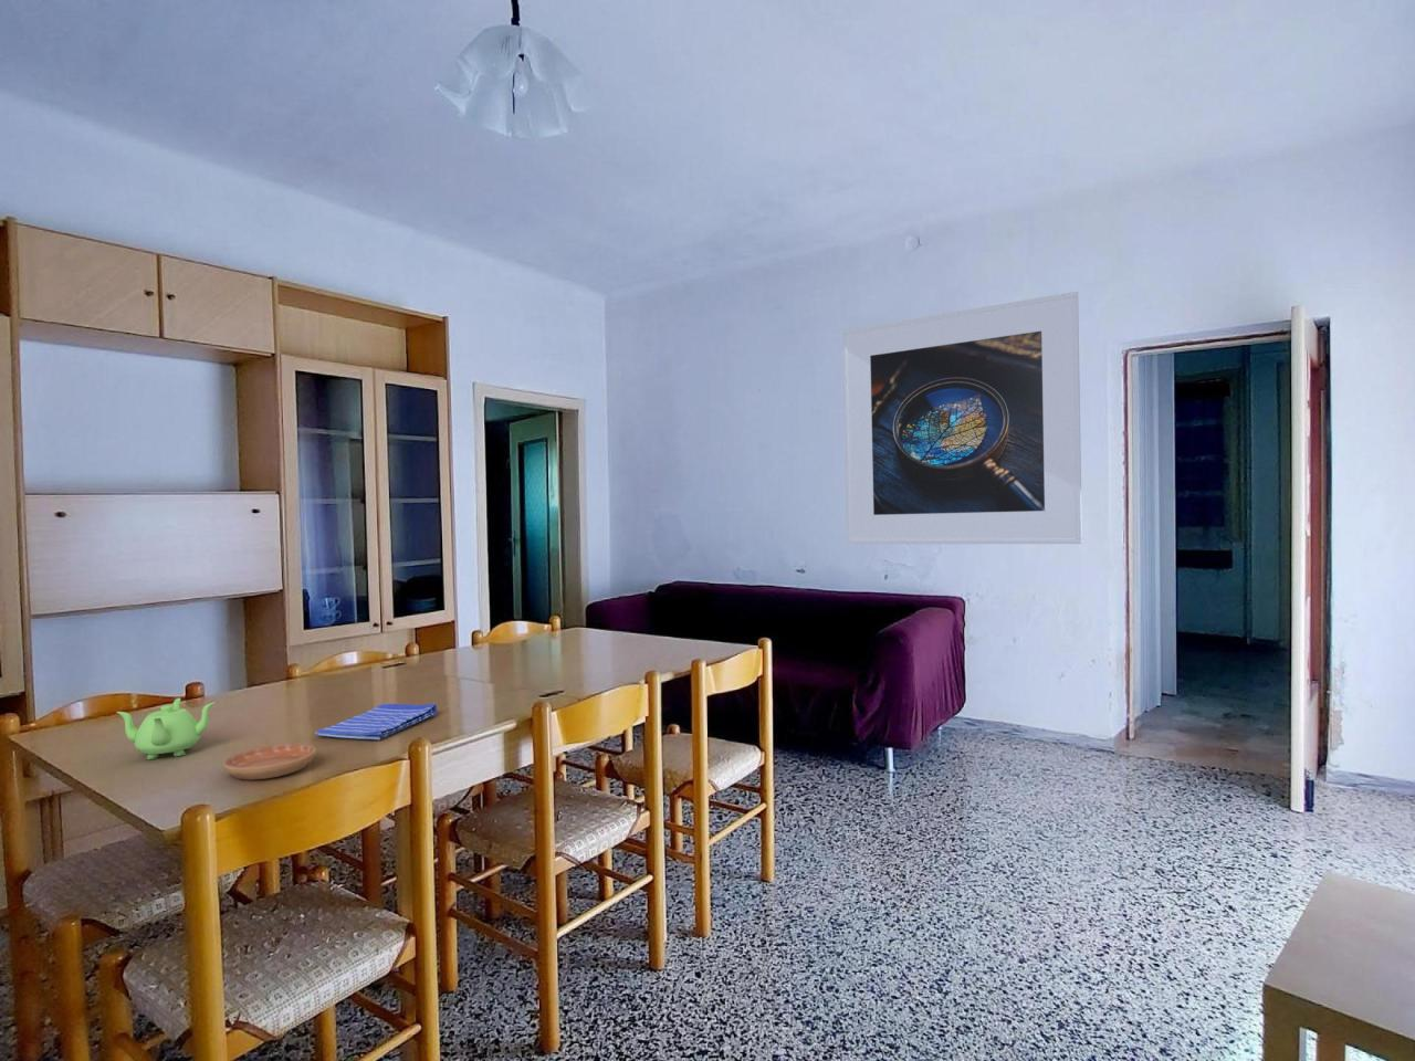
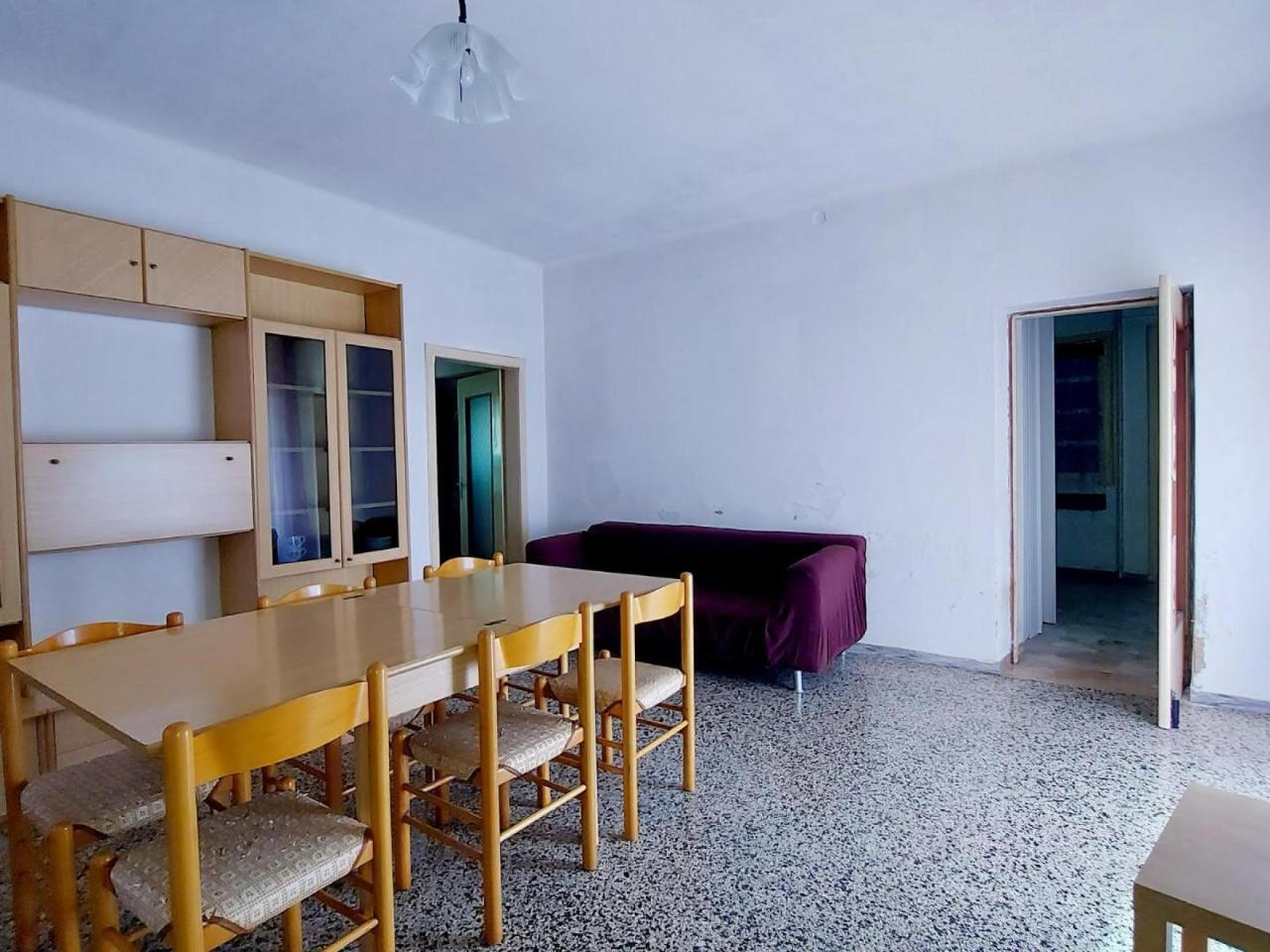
- saucer [222,742,318,780]
- dish towel [314,702,439,740]
- teapot [116,698,216,760]
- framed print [841,291,1083,545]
